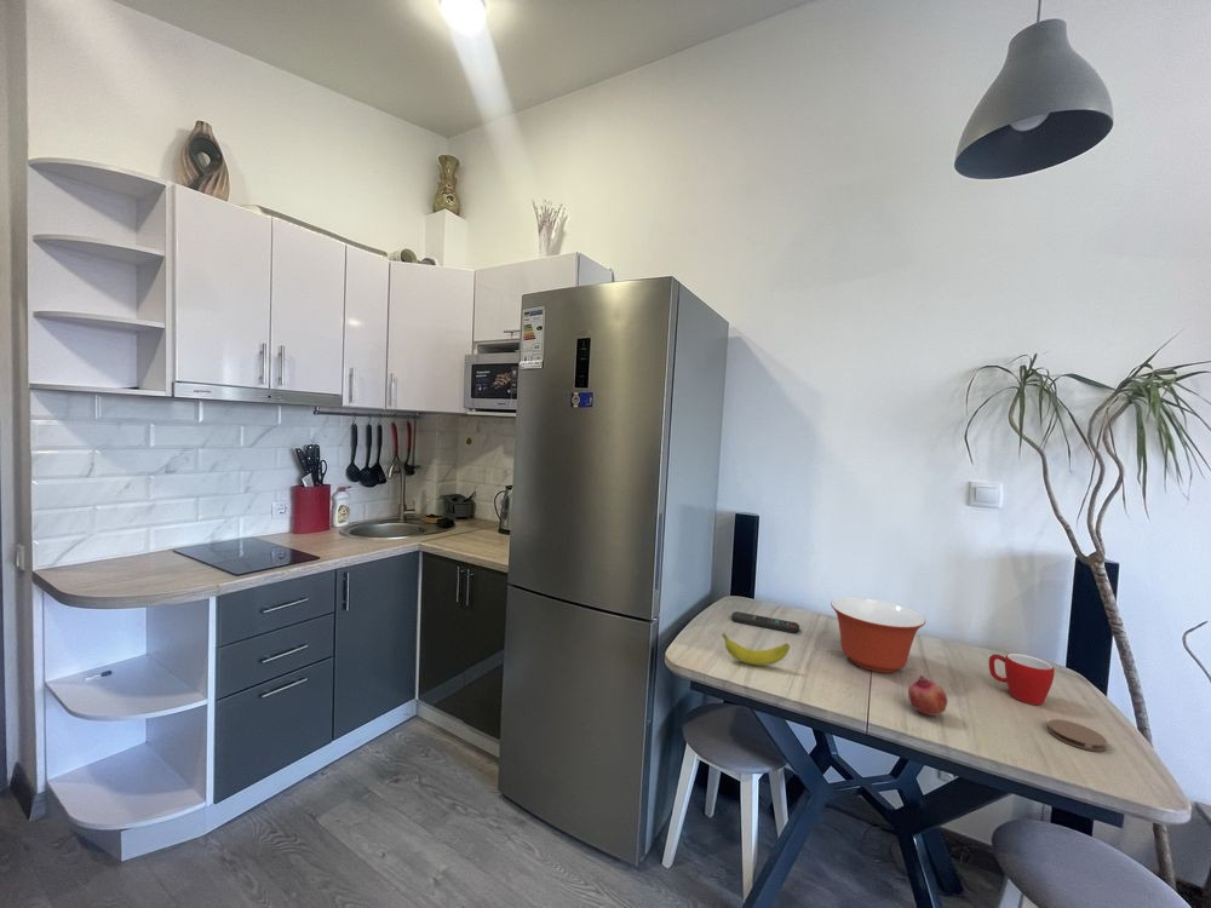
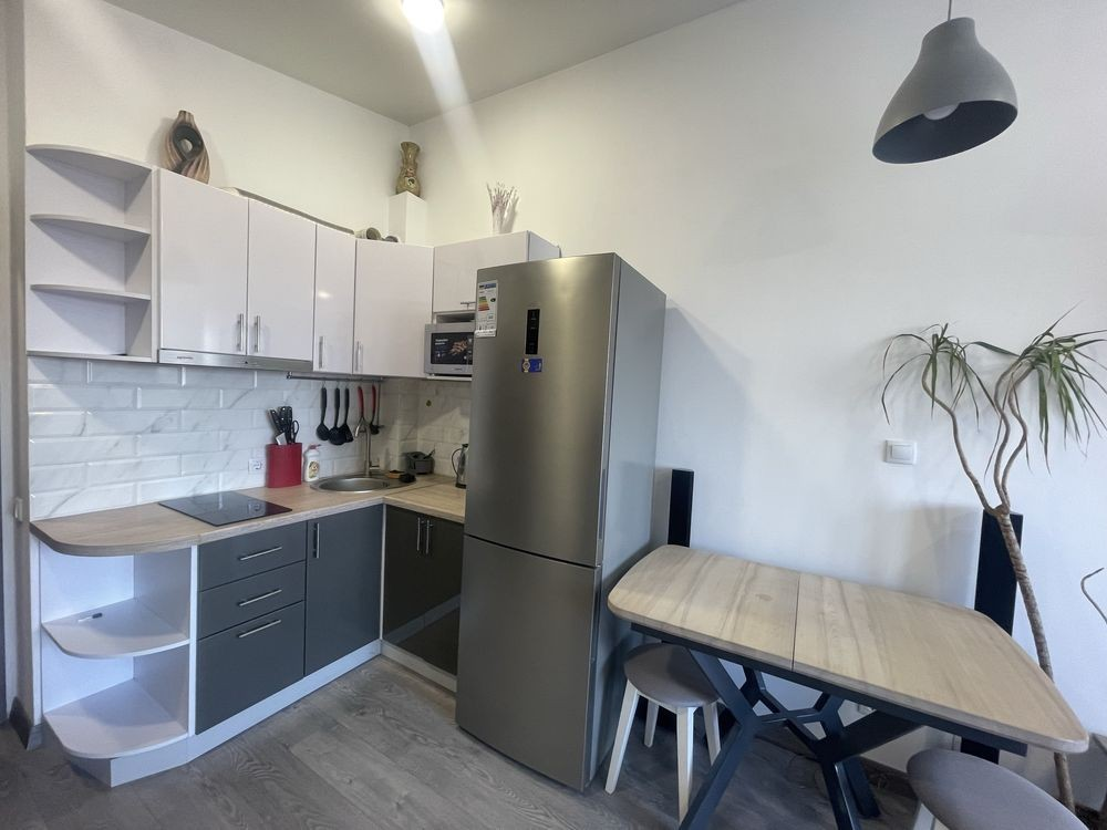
- fruit [907,674,948,717]
- banana [721,632,791,667]
- remote control [730,610,800,634]
- mixing bowl [830,596,926,673]
- coaster [1046,718,1108,753]
- mug [988,653,1056,706]
